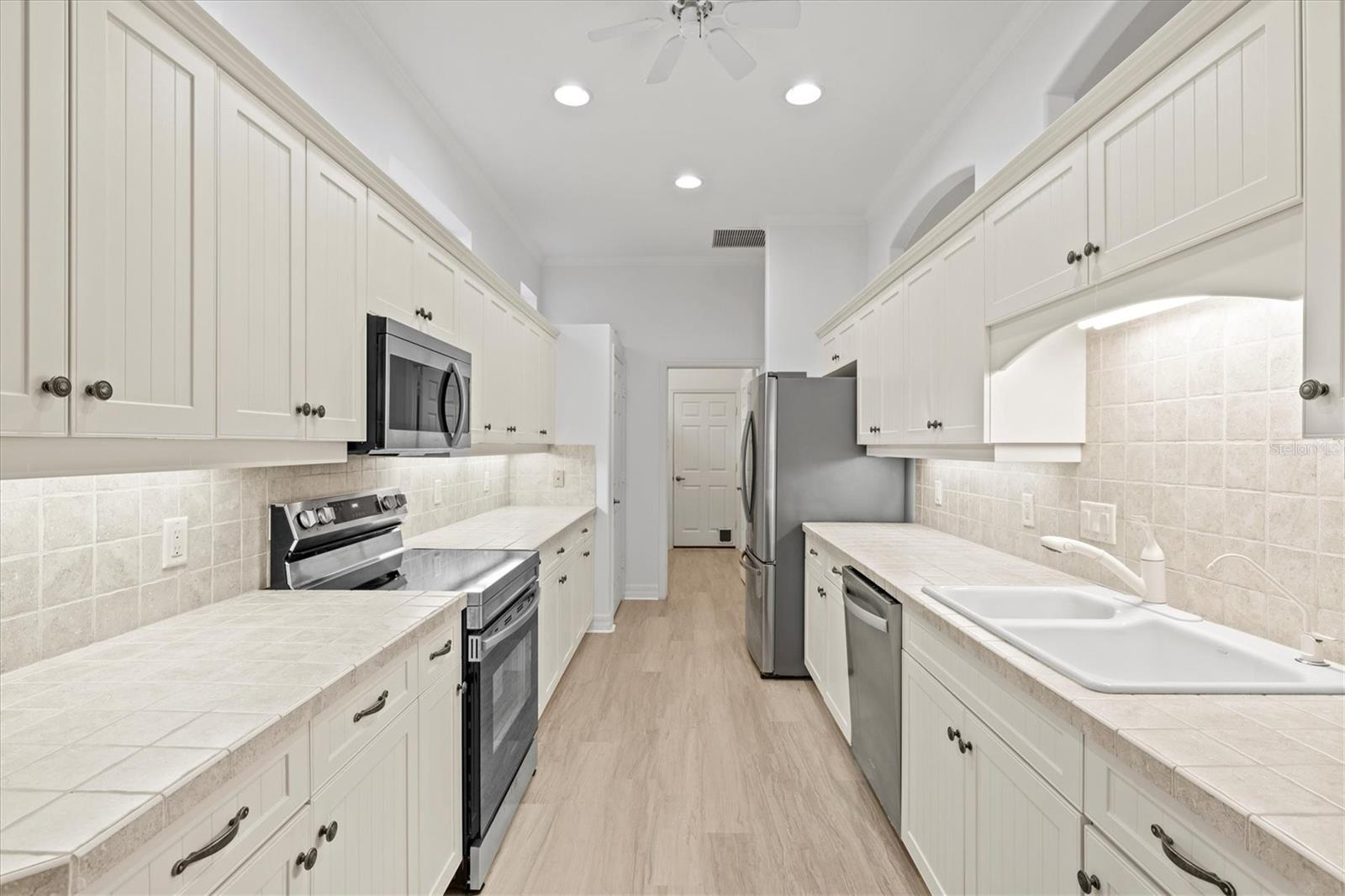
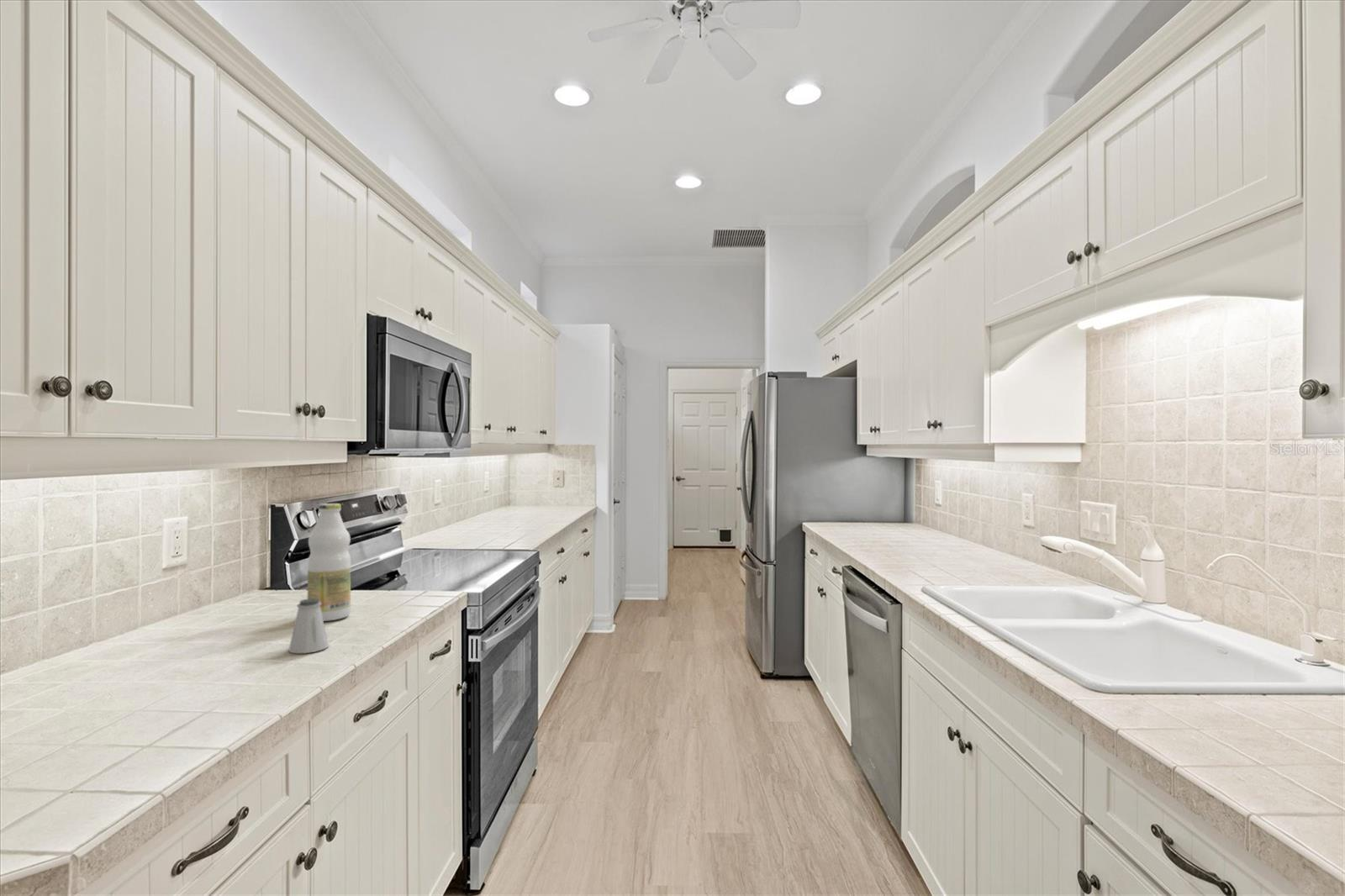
+ bottle [307,503,351,622]
+ saltshaker [288,598,330,654]
